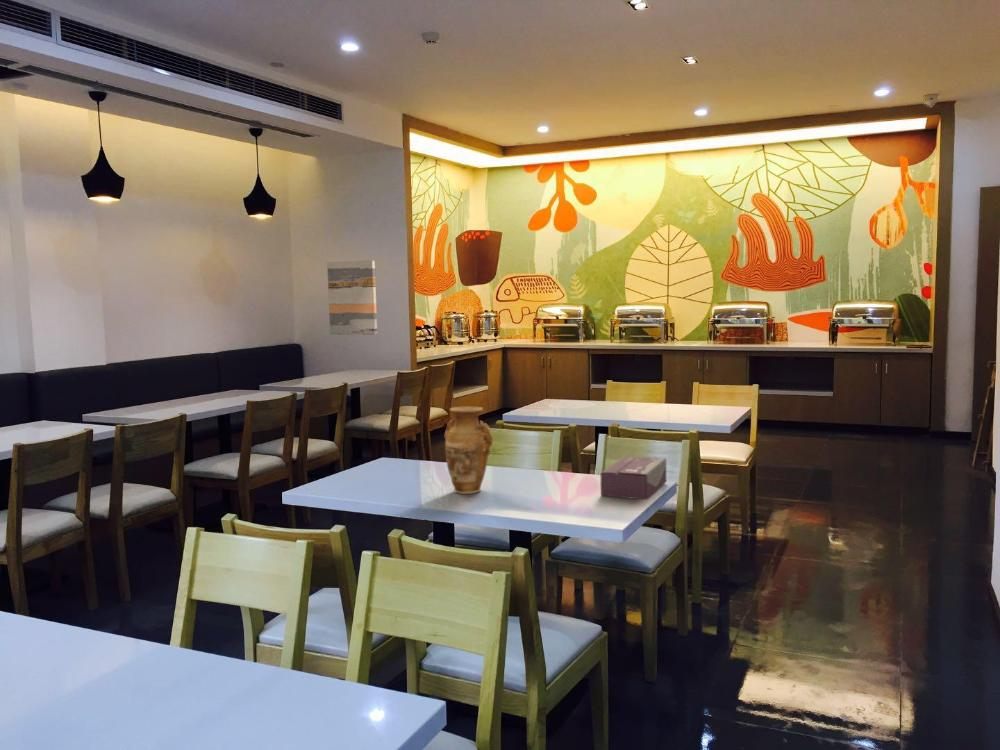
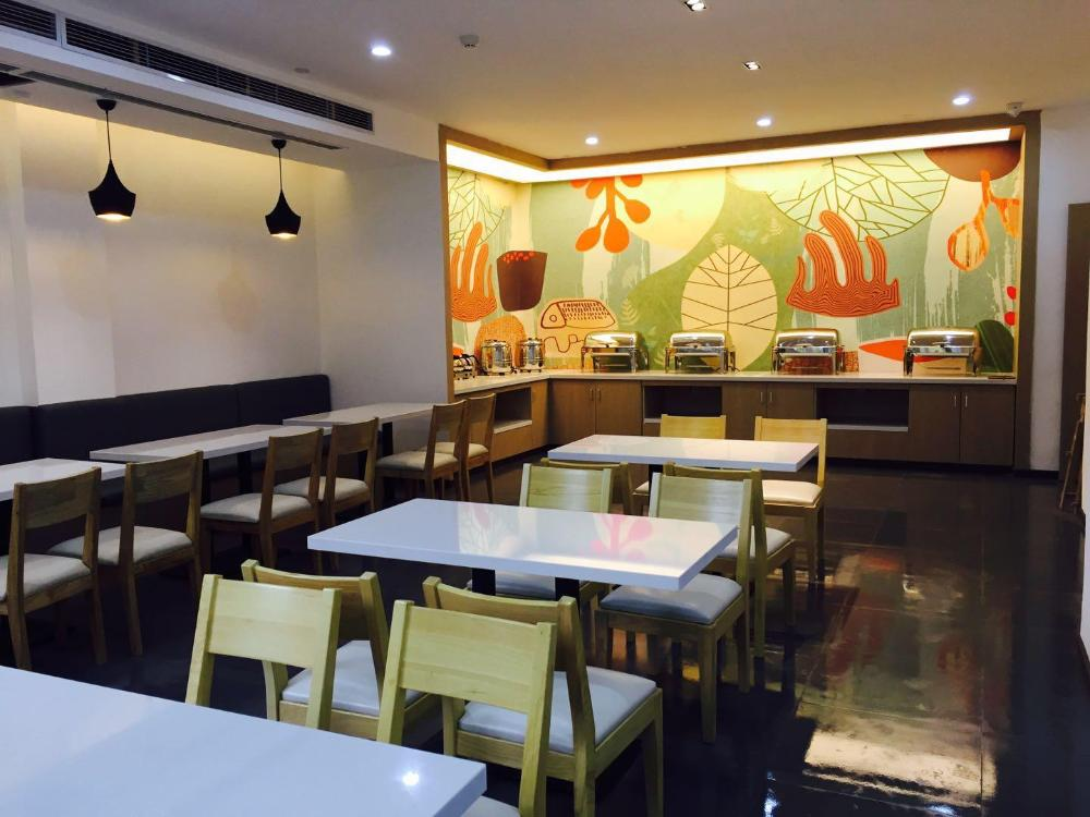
- wall art [326,260,378,336]
- vase [444,405,494,495]
- tissue box [599,456,667,501]
